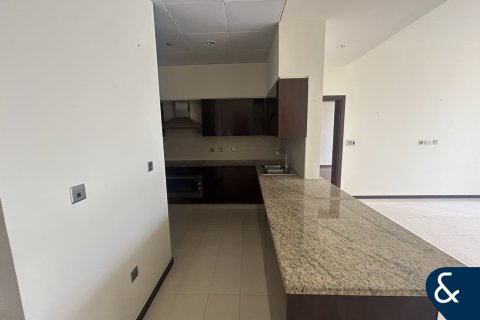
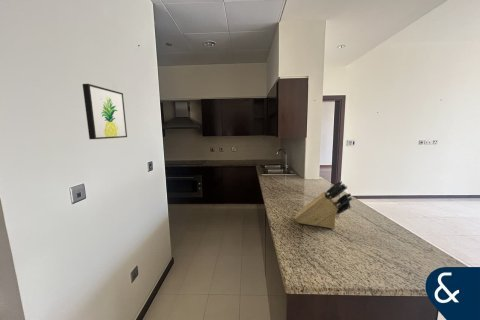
+ wall art [82,83,128,140]
+ knife block [294,180,354,229]
